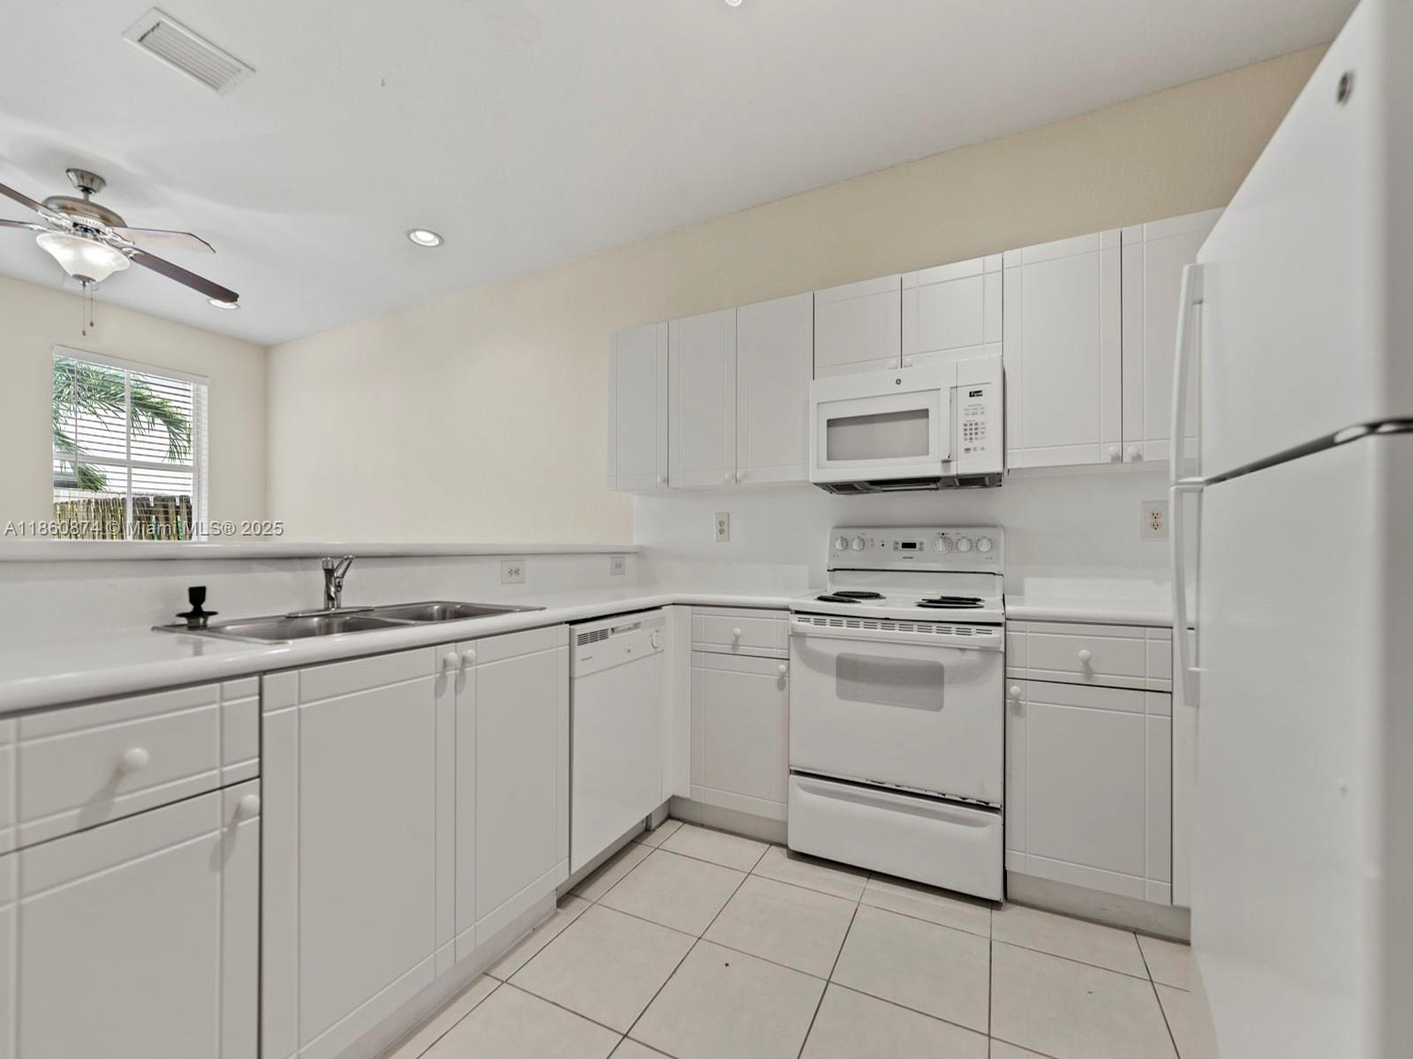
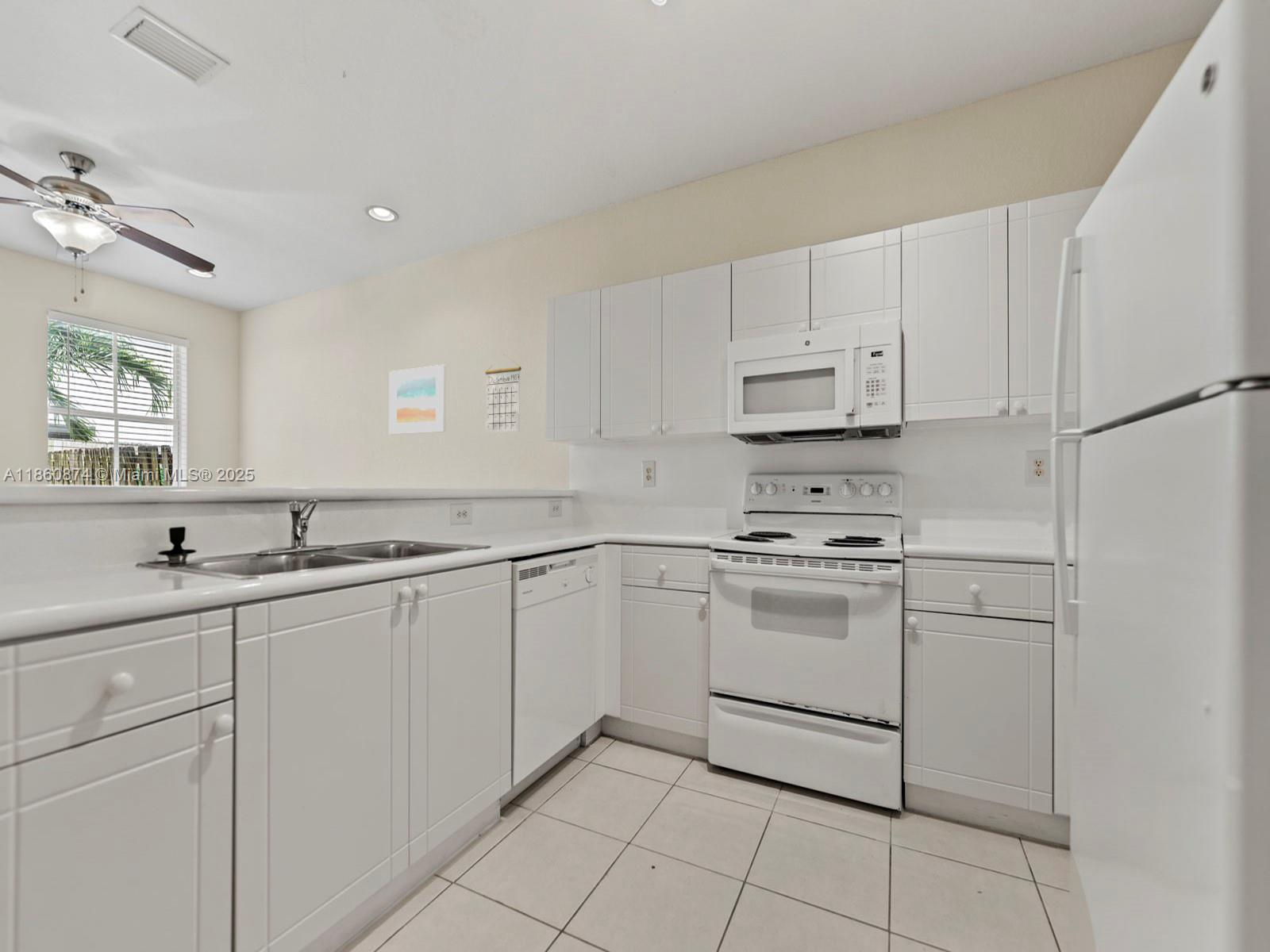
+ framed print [388,364,447,435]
+ calendar [484,354,522,433]
